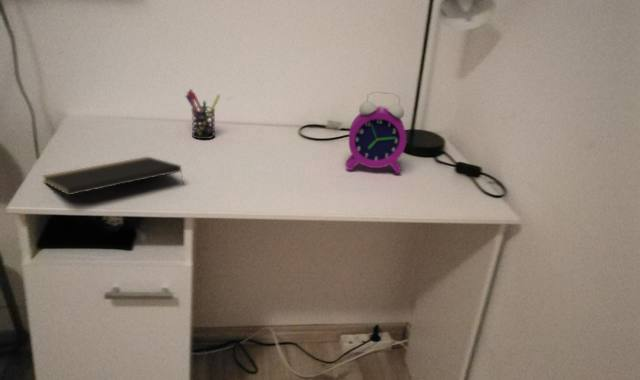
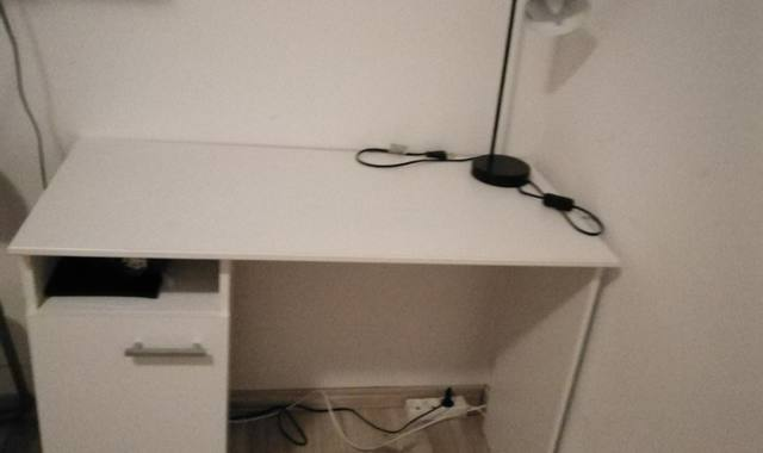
- notepad [41,156,185,196]
- alarm clock [345,90,407,174]
- pen holder [185,88,221,140]
